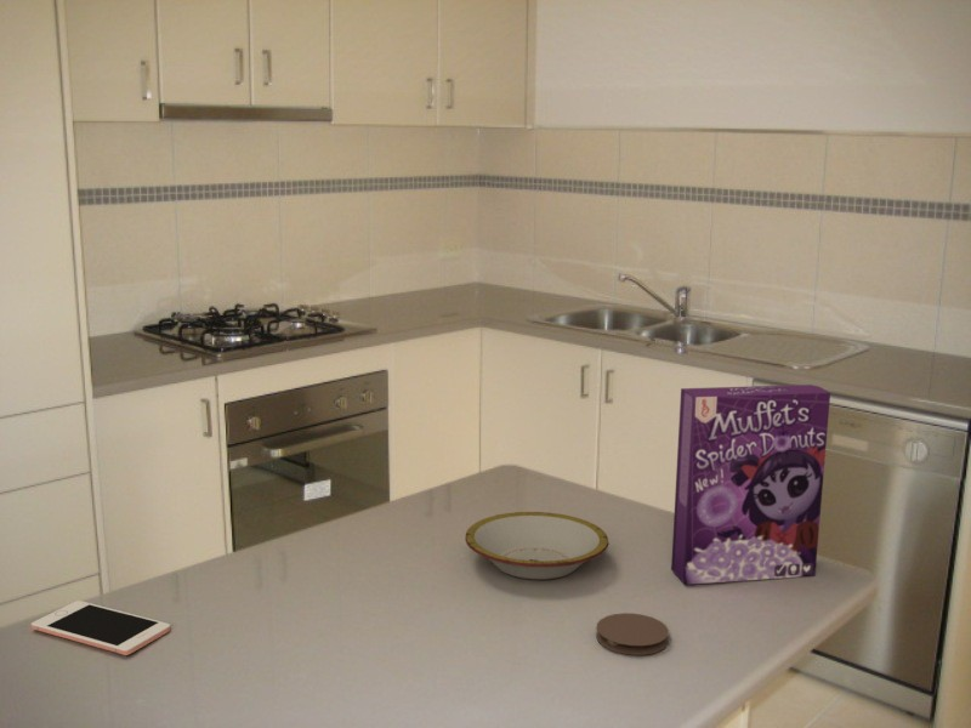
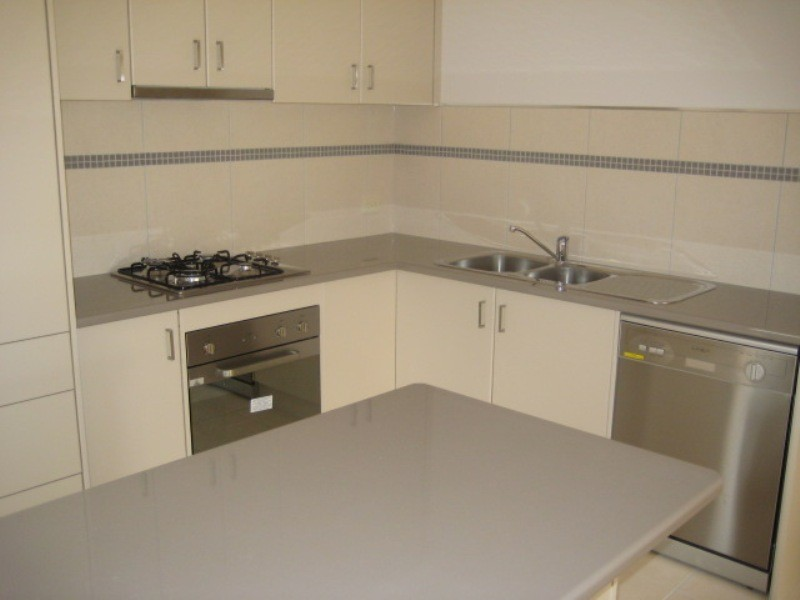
- coaster [595,612,670,656]
- bowl [464,511,609,581]
- cell phone [30,599,171,656]
- cereal box [670,383,831,586]
